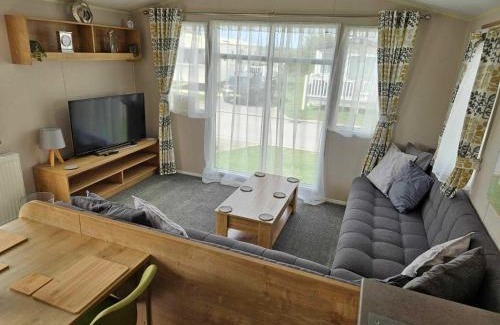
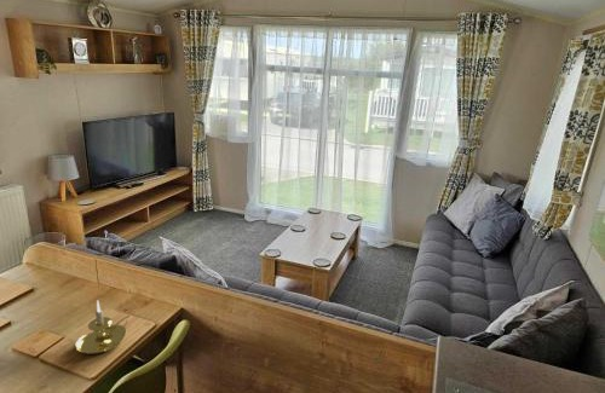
+ candle holder [75,299,132,356]
